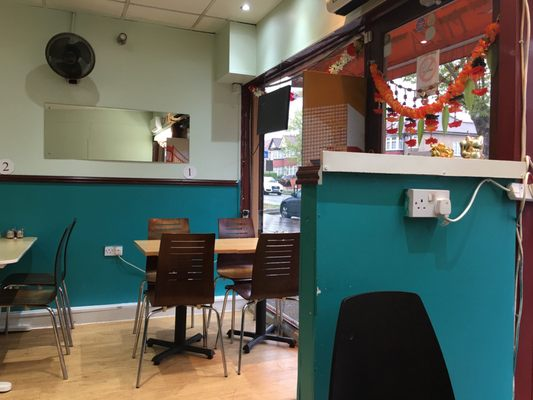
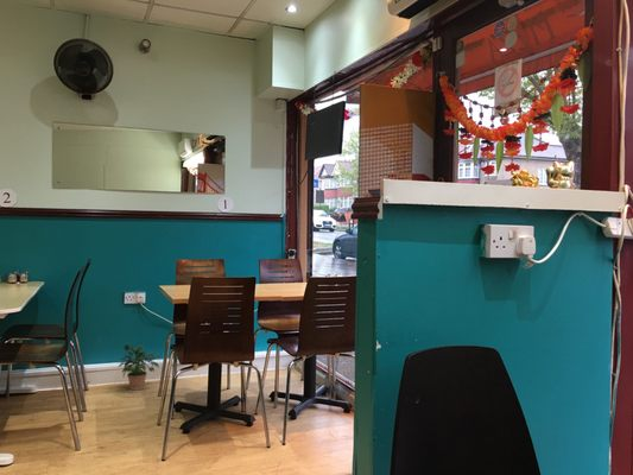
+ potted plant [118,343,163,391]
